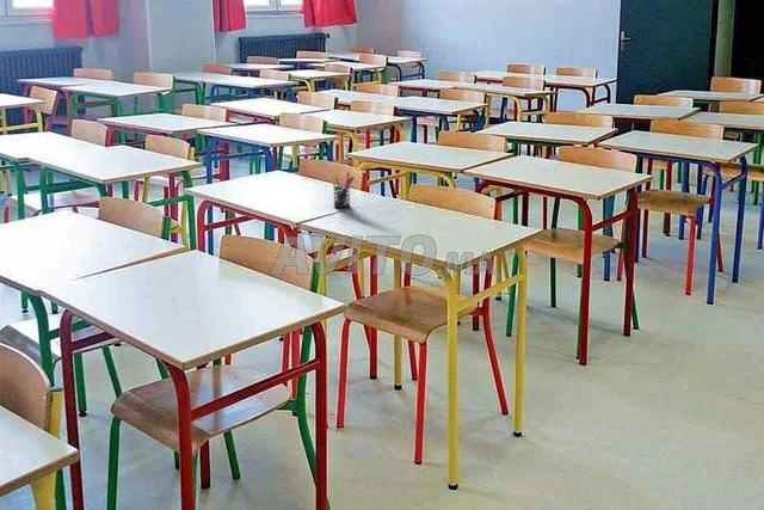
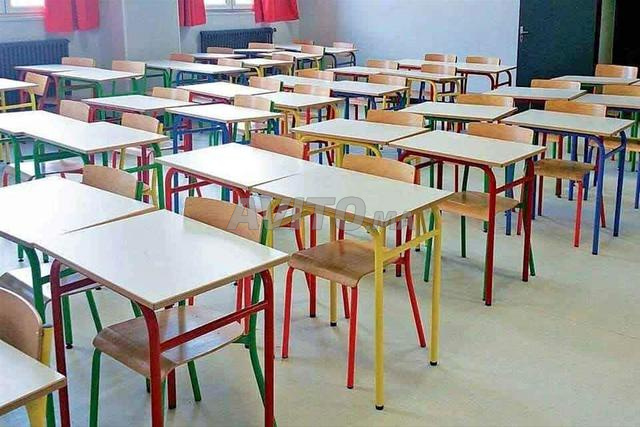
- pen holder [329,171,356,209]
